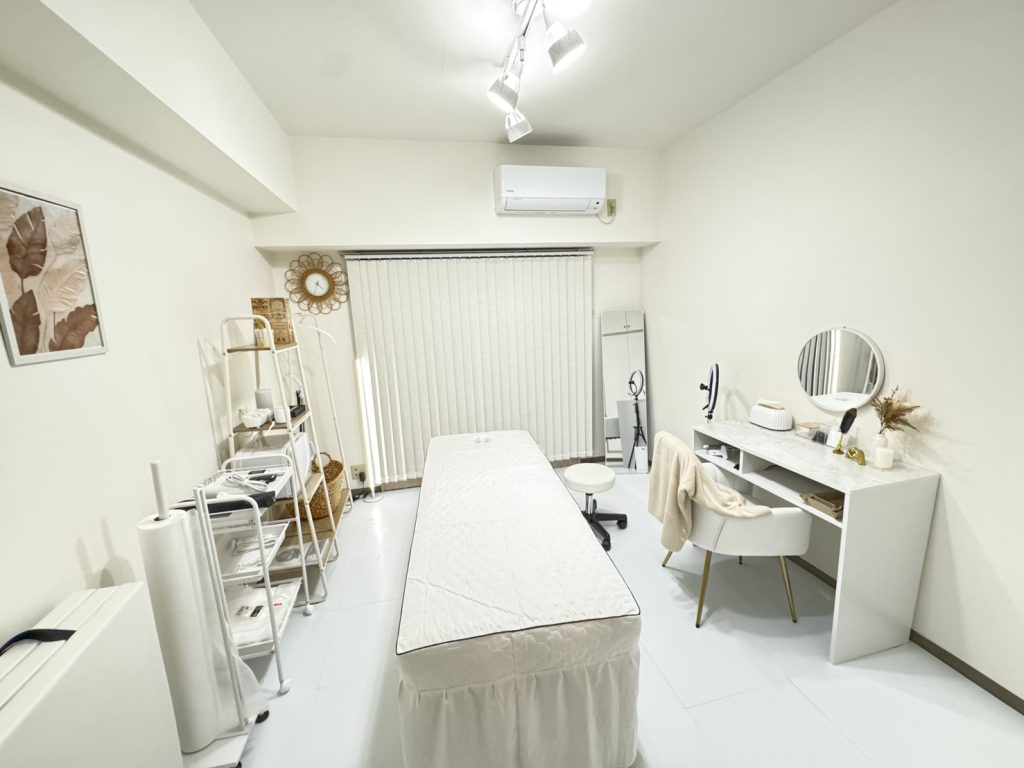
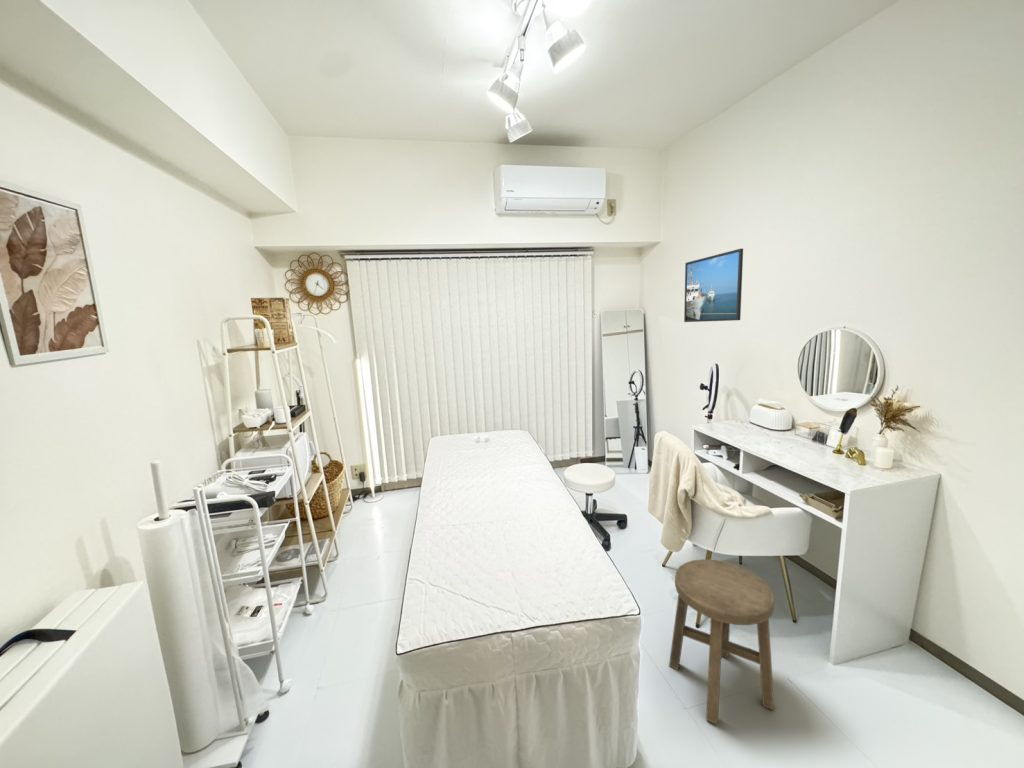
+ stool [668,558,776,726]
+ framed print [683,248,744,323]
